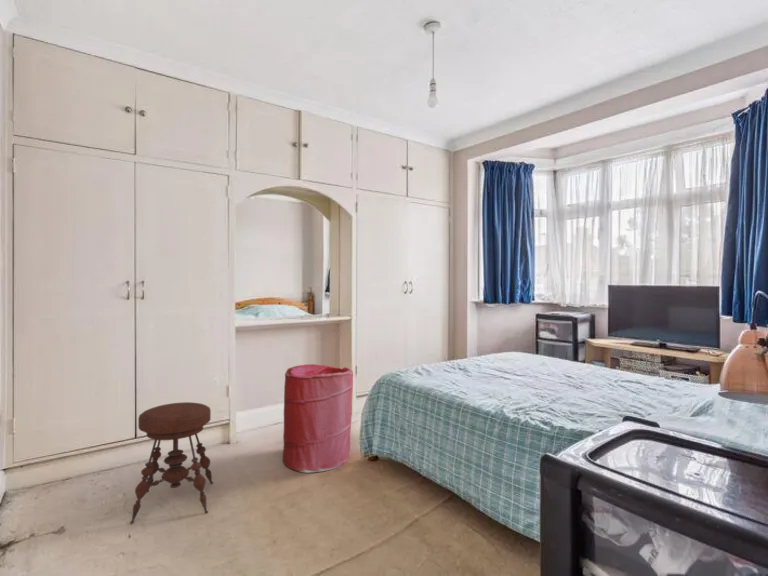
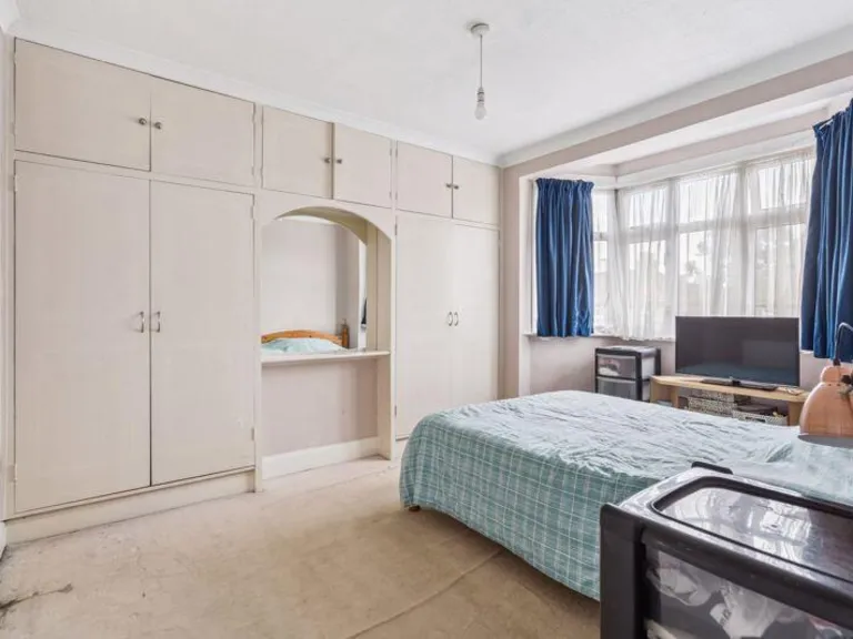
- stool [129,401,214,525]
- laundry hamper [282,363,354,474]
